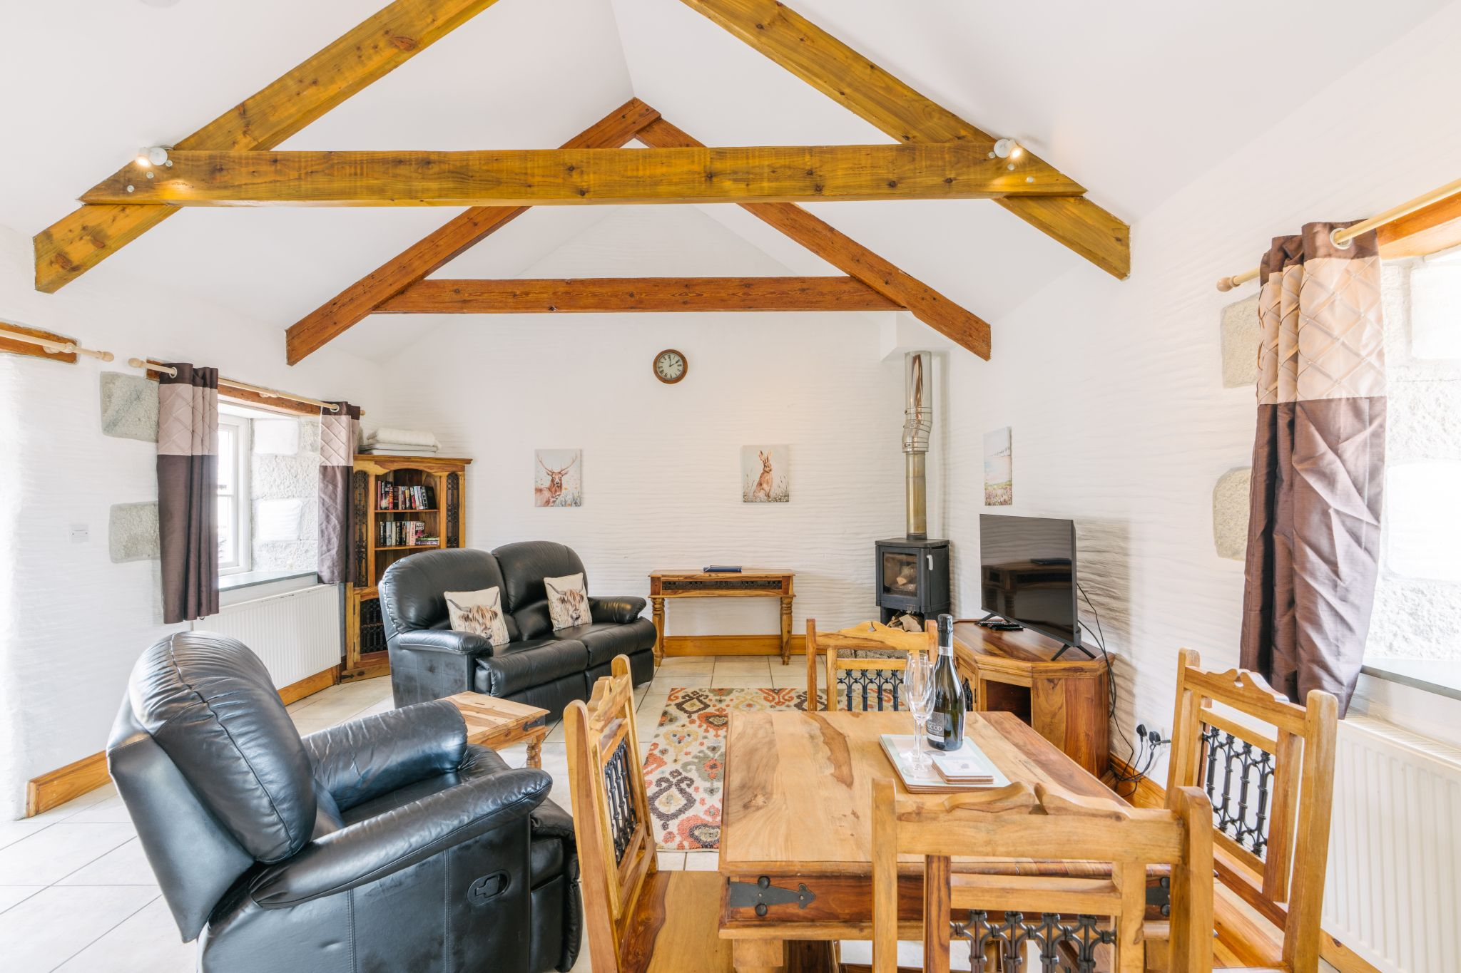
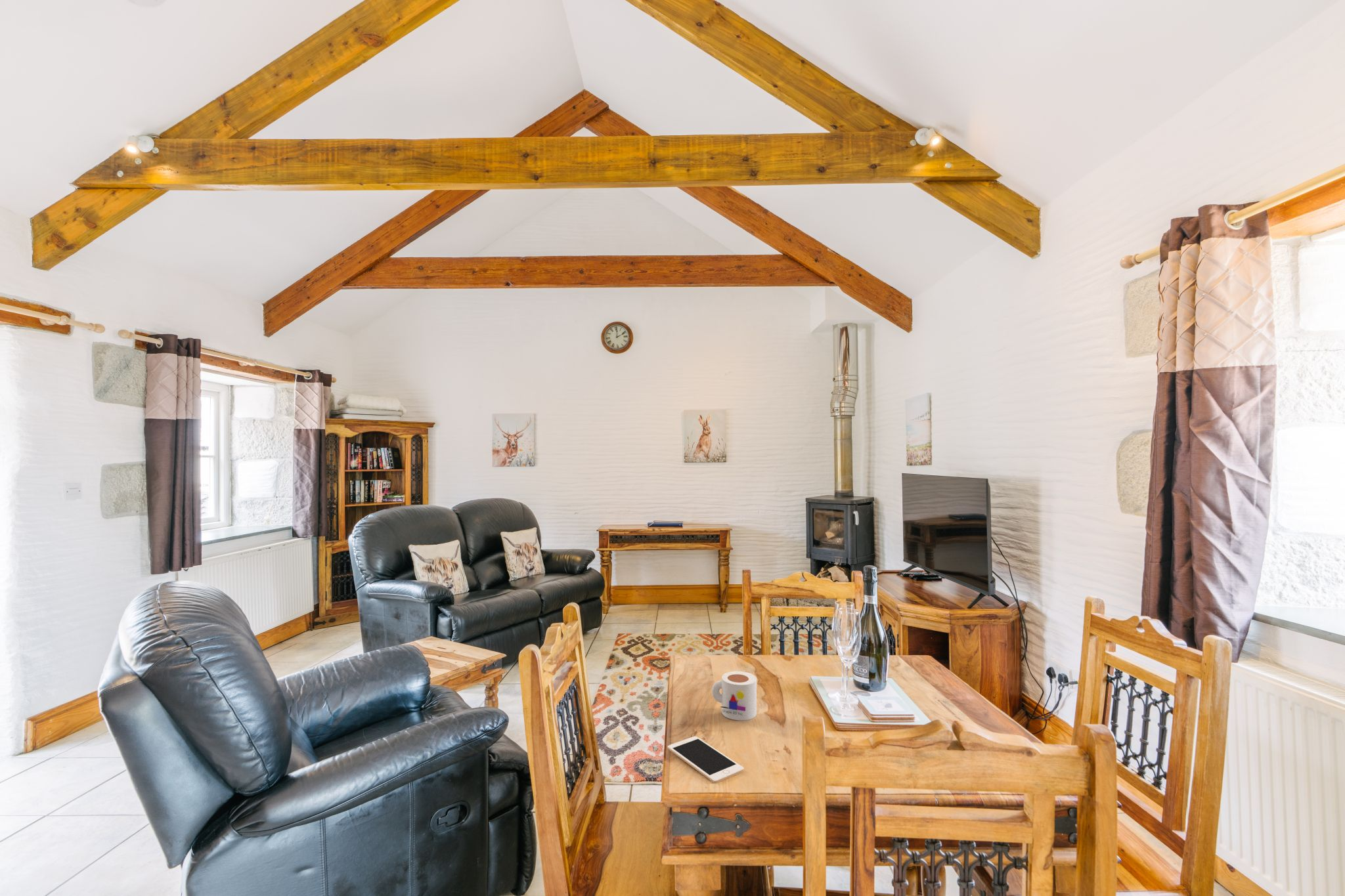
+ cell phone [667,736,745,784]
+ mug [711,671,757,721]
